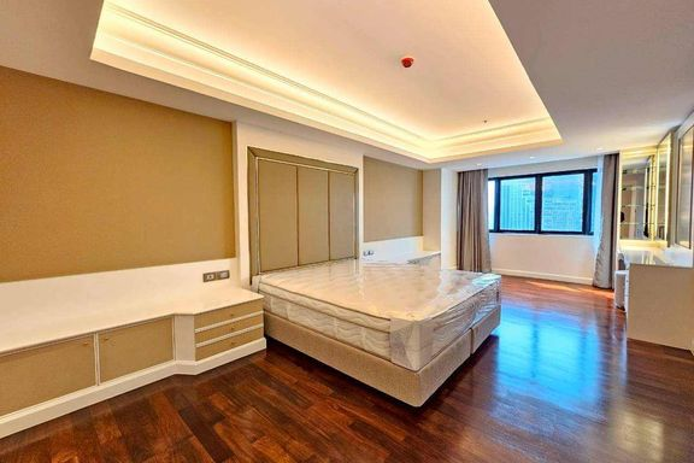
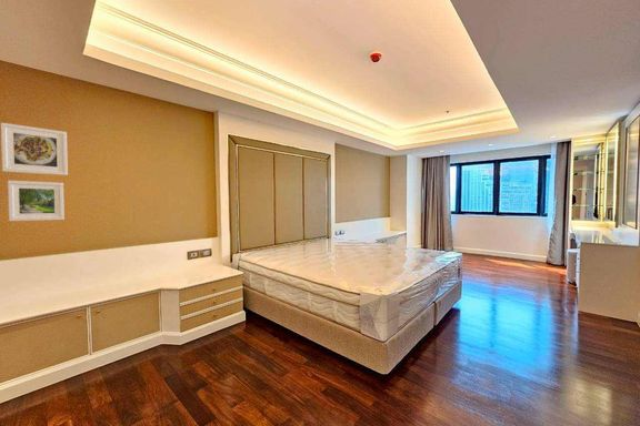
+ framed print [7,180,66,222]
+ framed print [0,122,69,176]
